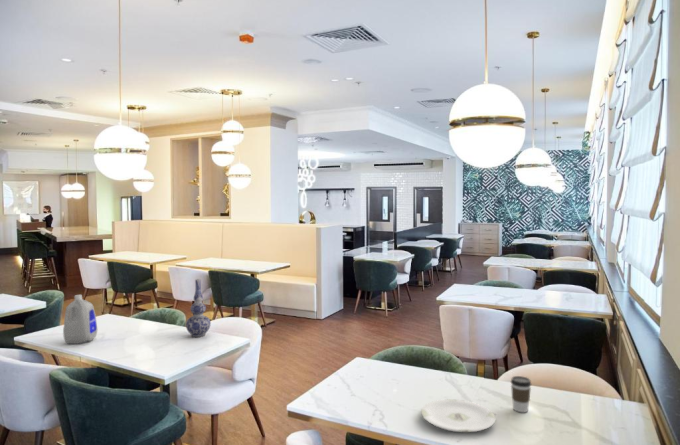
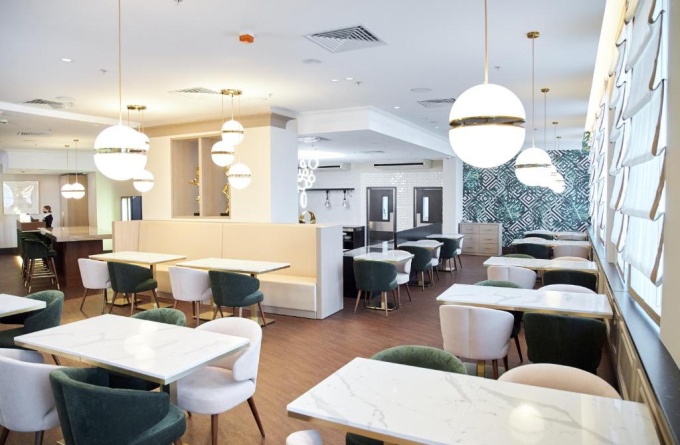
- bottle [62,294,98,345]
- vase [185,278,212,338]
- coffee cup [510,375,532,413]
- plate [420,399,496,434]
